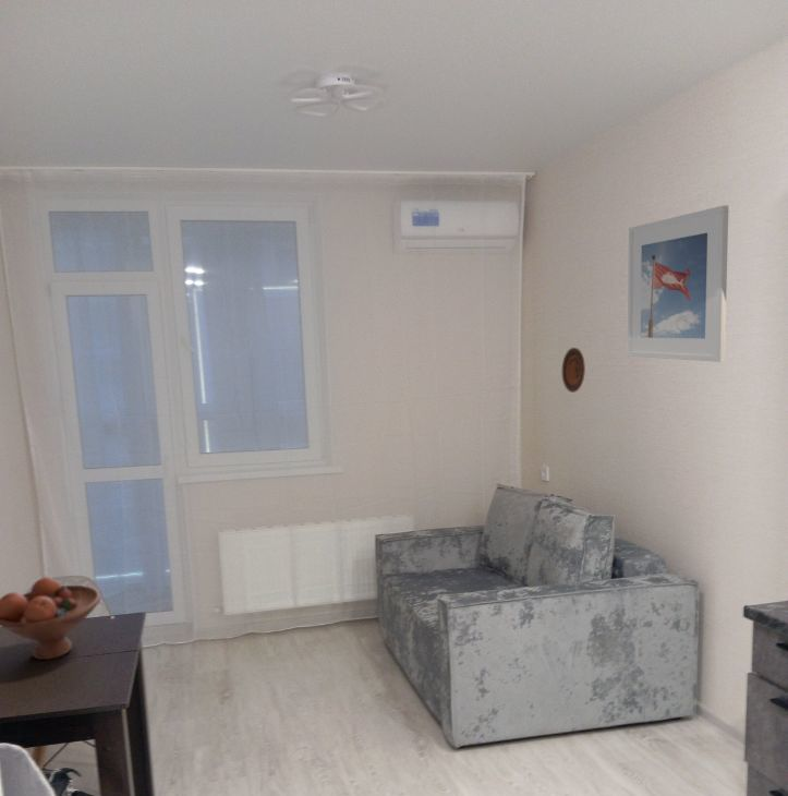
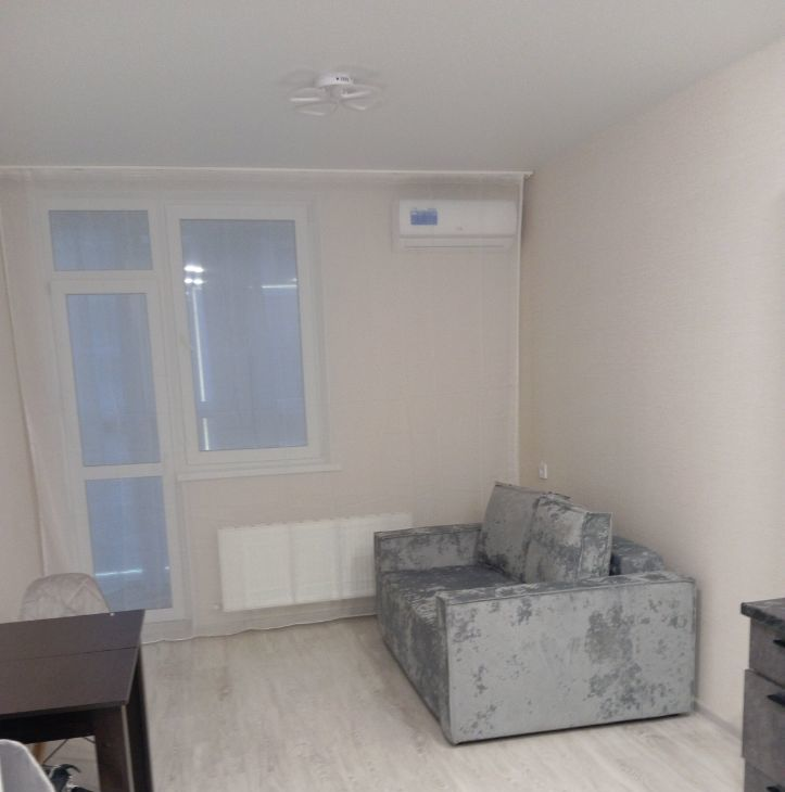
- fruit bowl [0,576,102,661]
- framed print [627,204,729,363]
- decorative plate [561,347,586,394]
